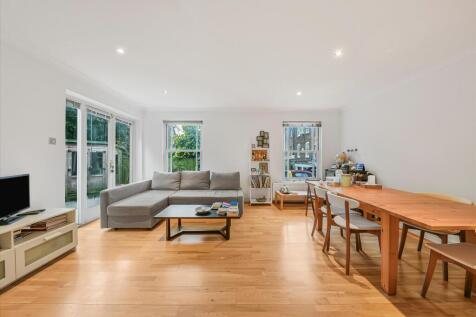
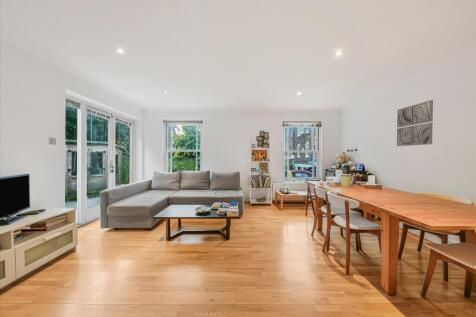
+ wall art [396,99,434,147]
